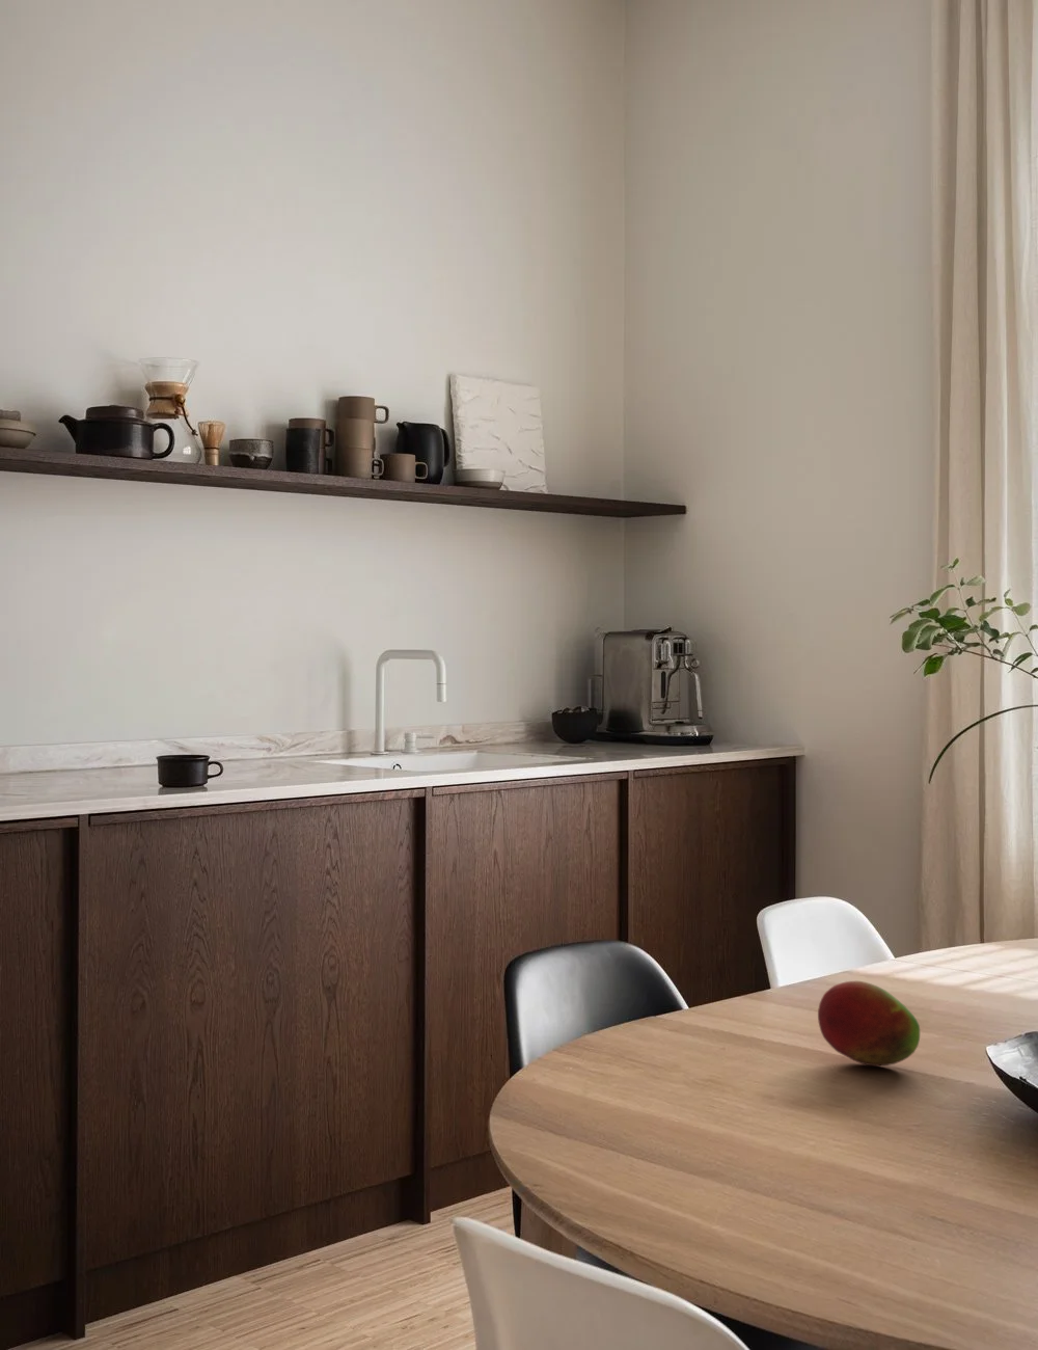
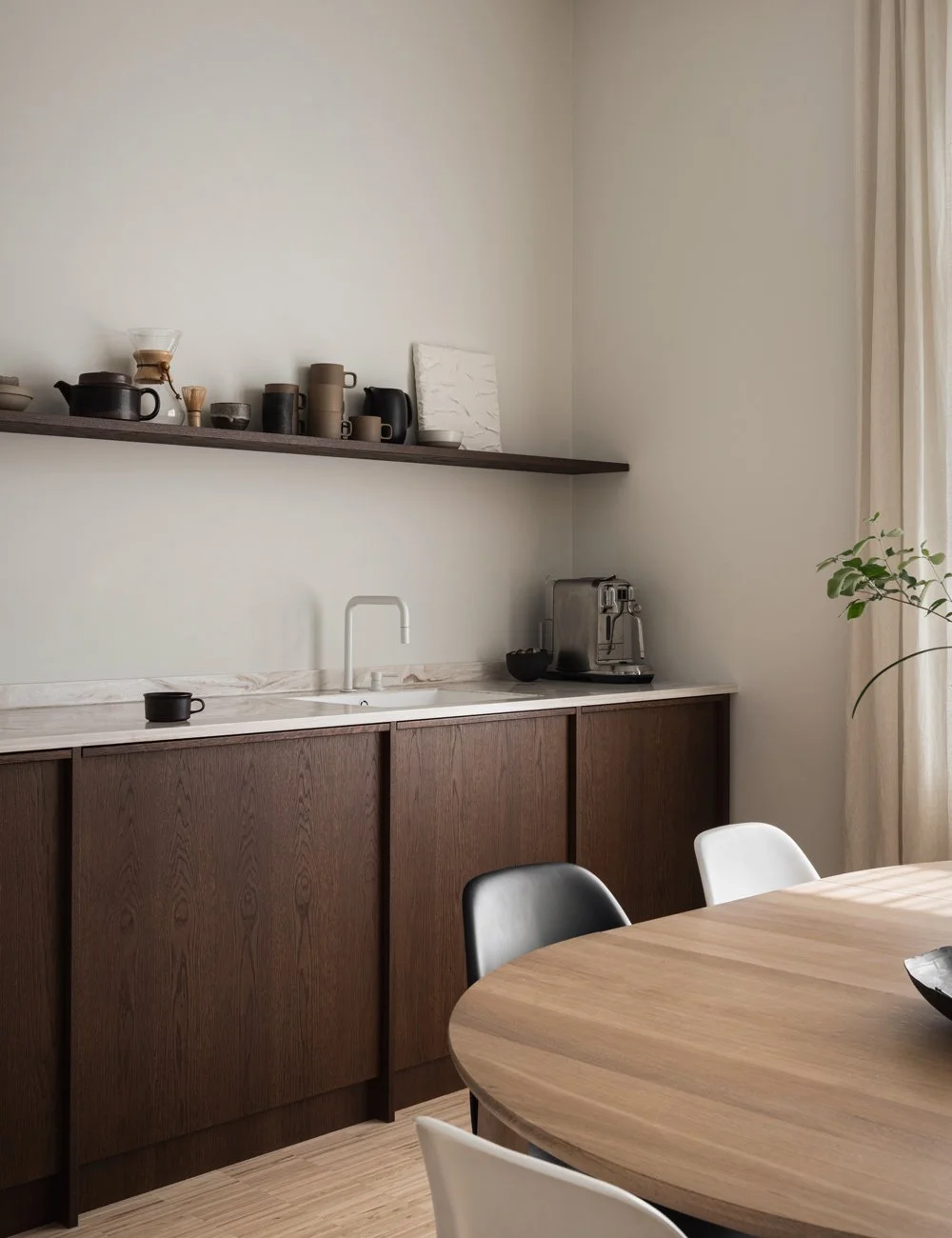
- fruit [817,980,920,1066]
